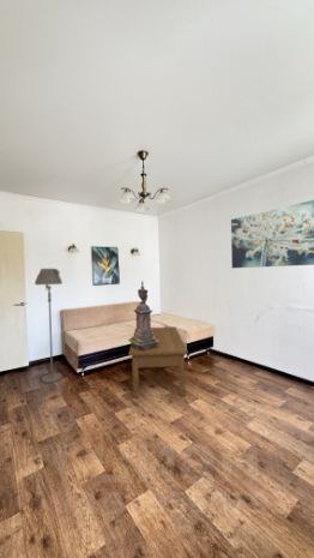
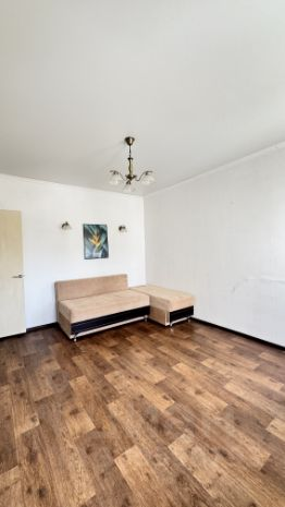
- coffee table [128,325,189,400]
- floor lamp [34,268,64,384]
- wall art [230,199,314,269]
- decorative urn [127,280,159,350]
